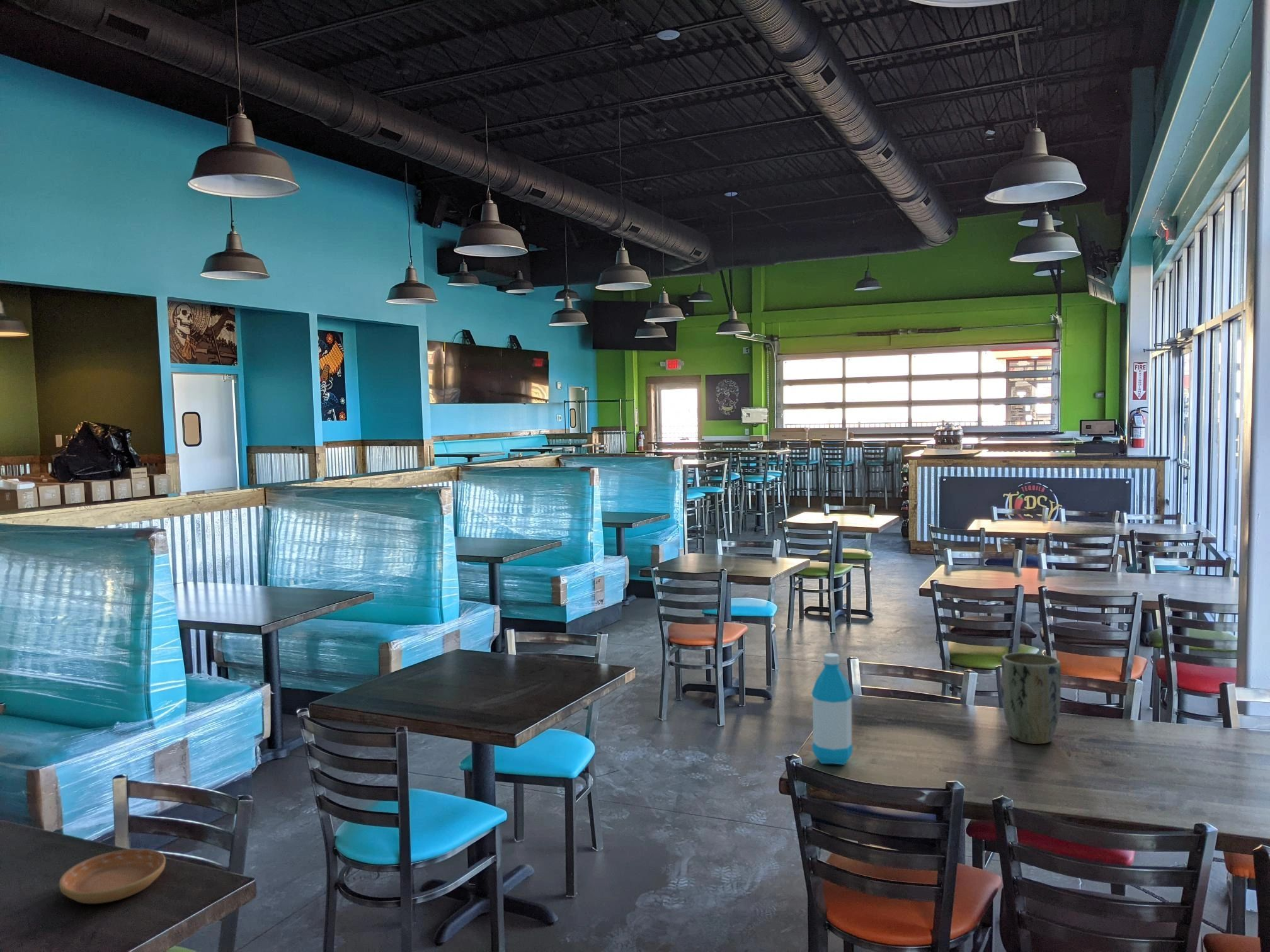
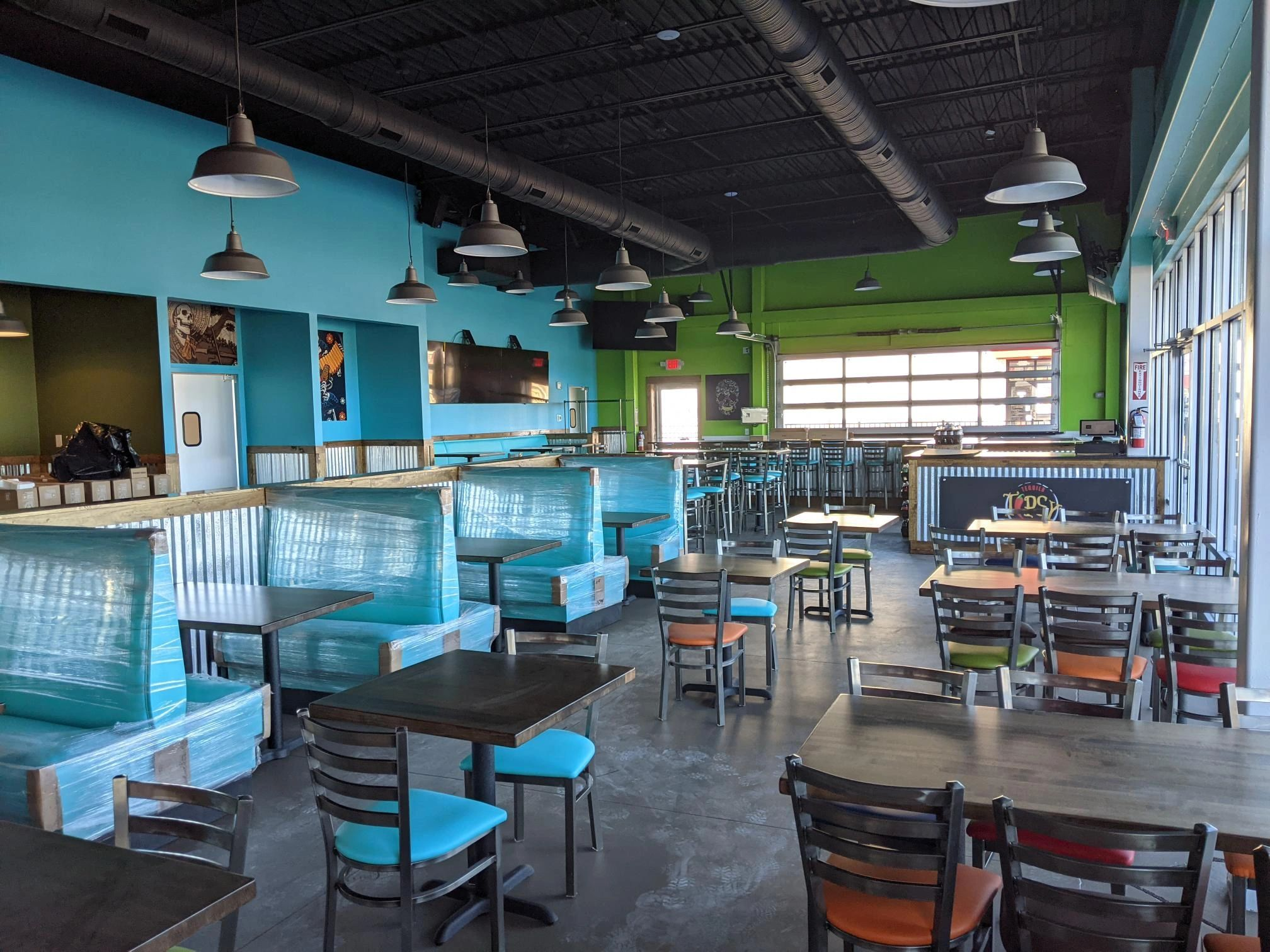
- saucer [59,848,166,904]
- plant pot [1000,652,1061,745]
- water bottle [811,652,853,766]
